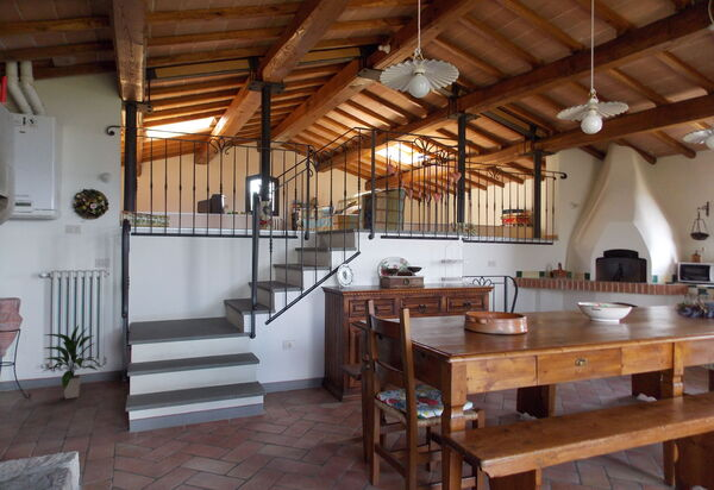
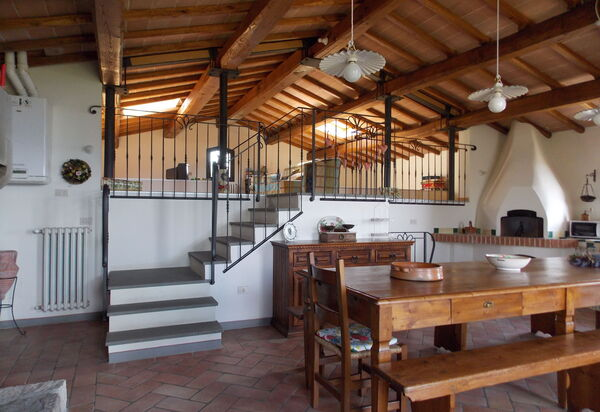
- indoor plant [43,325,101,400]
